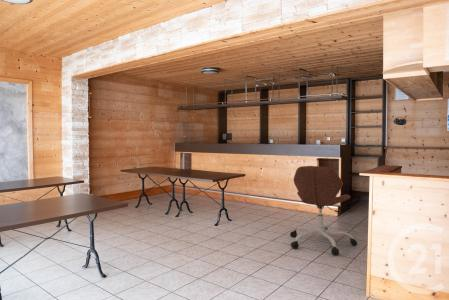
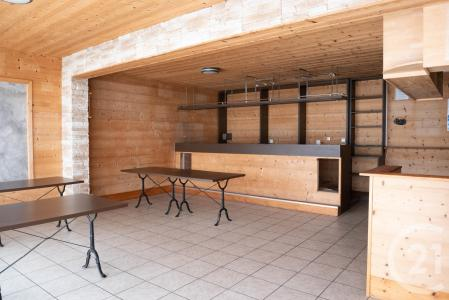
- office chair [289,165,358,256]
